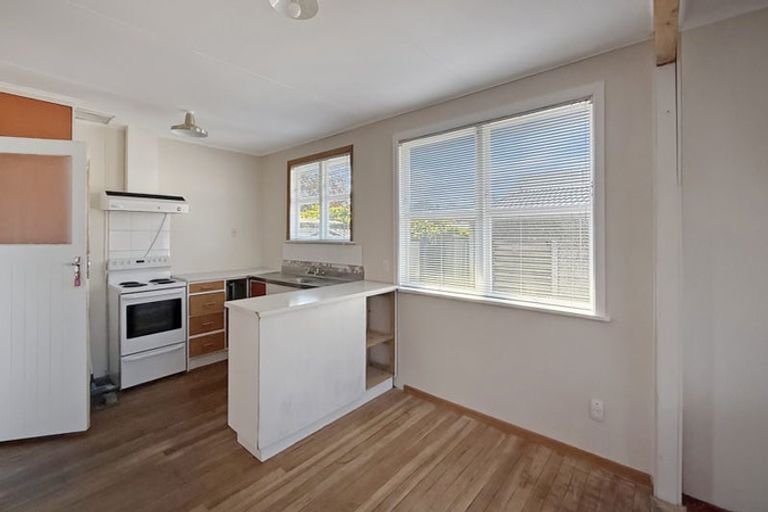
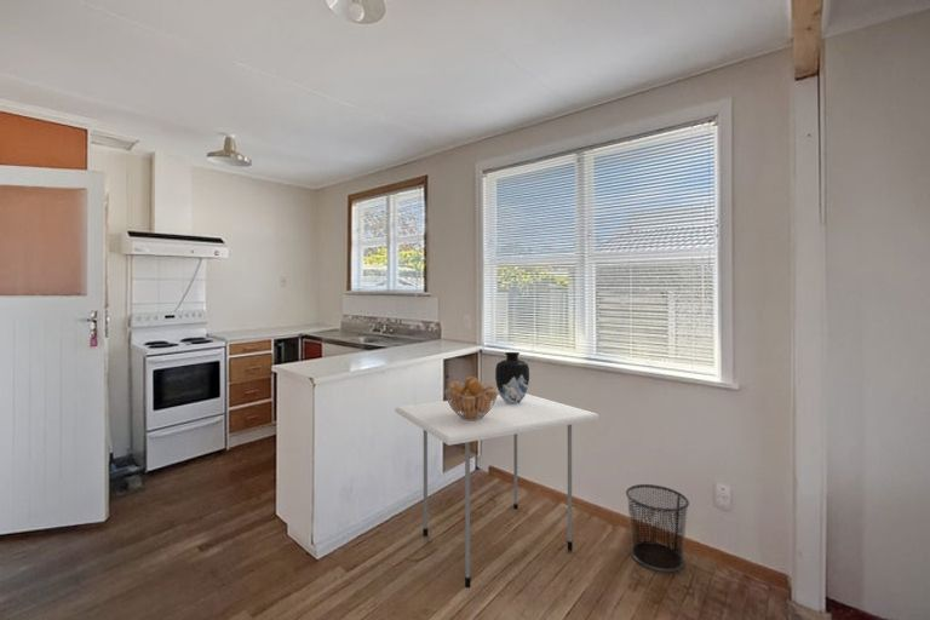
+ dining table [394,392,601,589]
+ vase [494,351,530,404]
+ fruit basket [443,375,499,421]
+ trash can [625,483,690,573]
